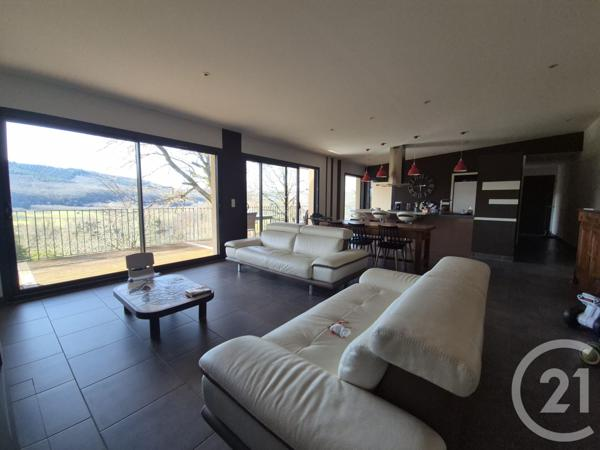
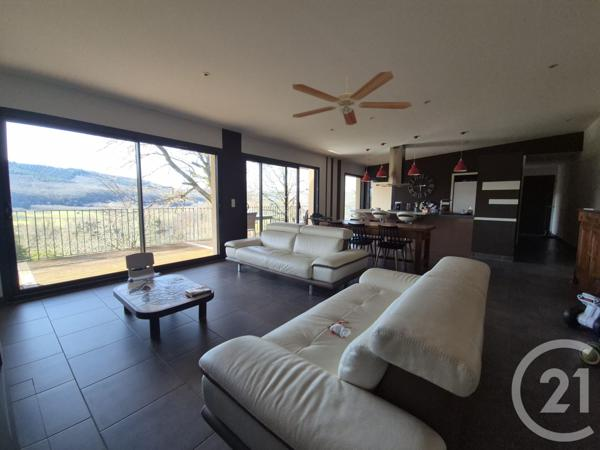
+ ceiling fan [291,62,413,126]
